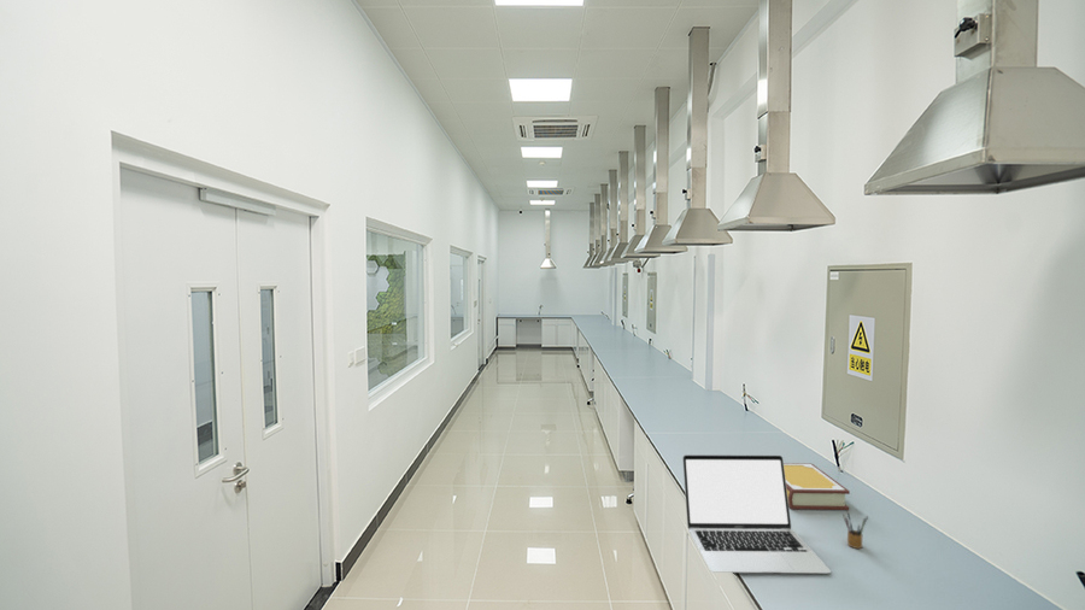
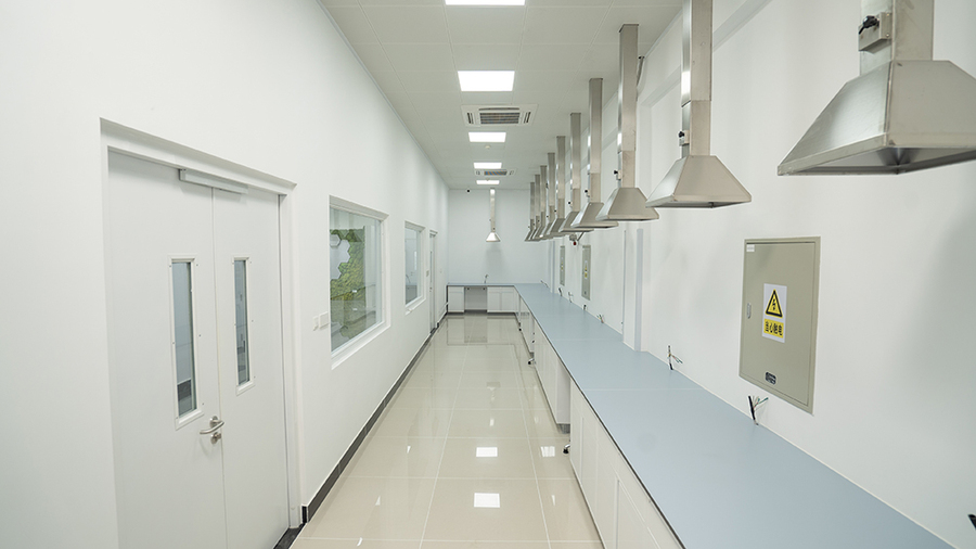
- book [784,462,851,511]
- laptop [681,453,832,575]
- pencil box [841,510,869,550]
